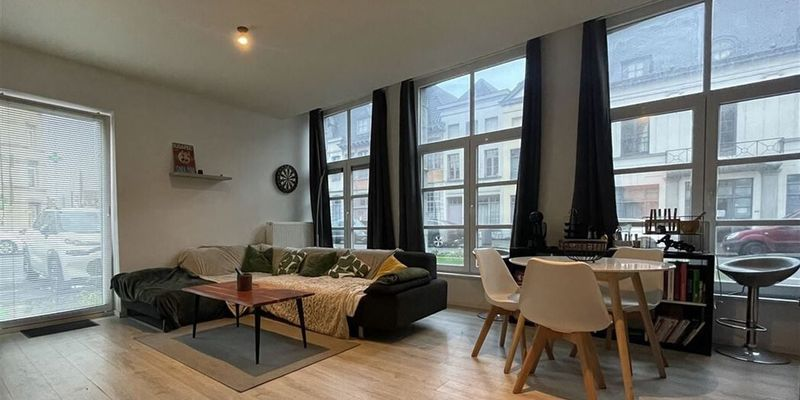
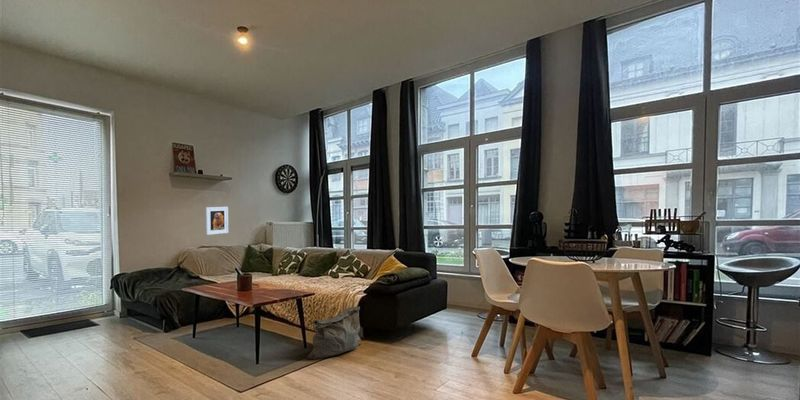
+ bag [305,306,362,360]
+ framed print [205,206,229,236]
